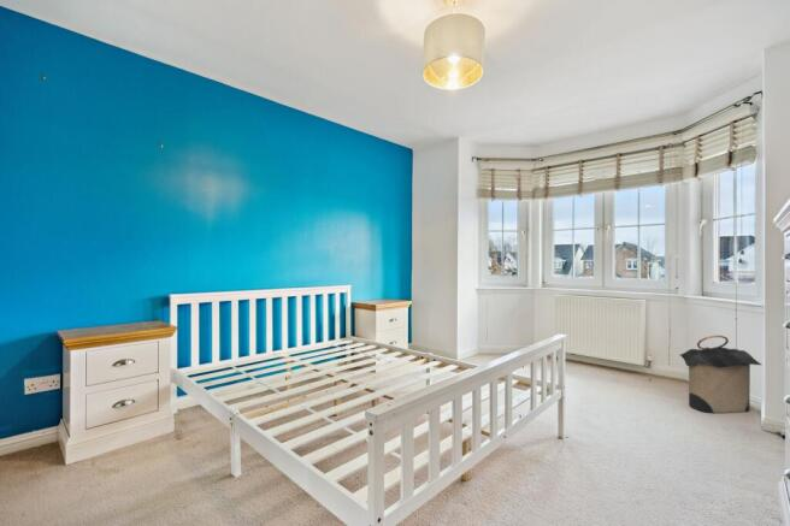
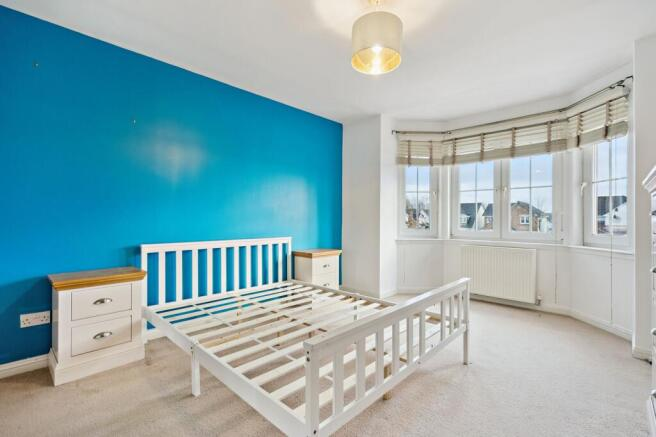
- laundry hamper [679,335,762,414]
